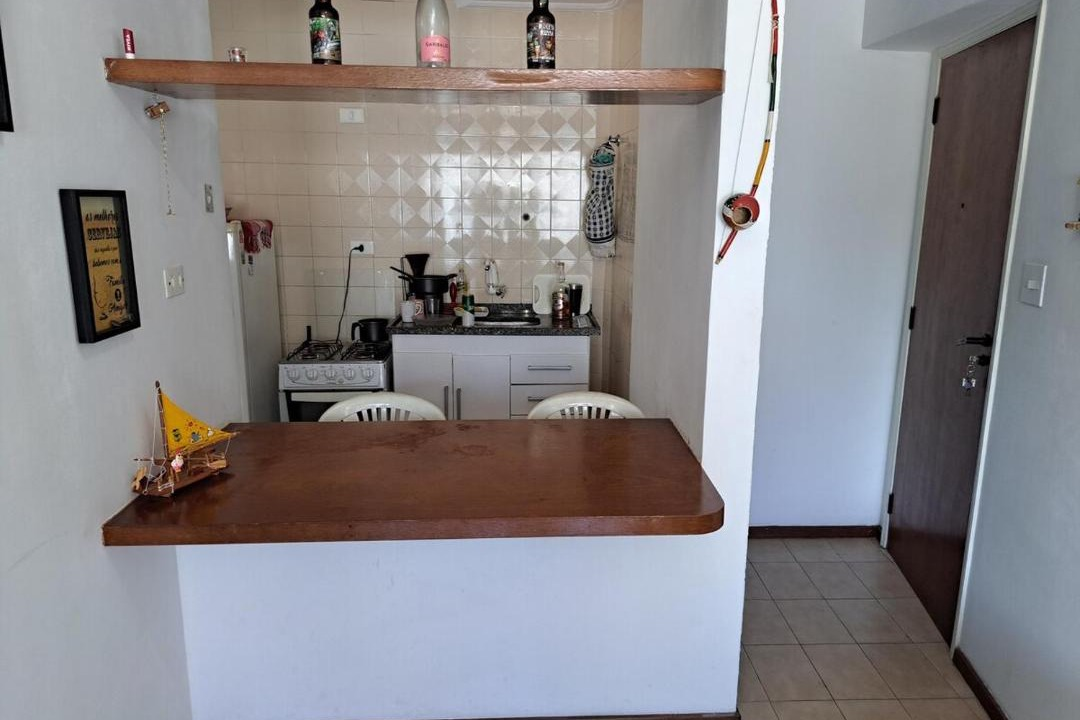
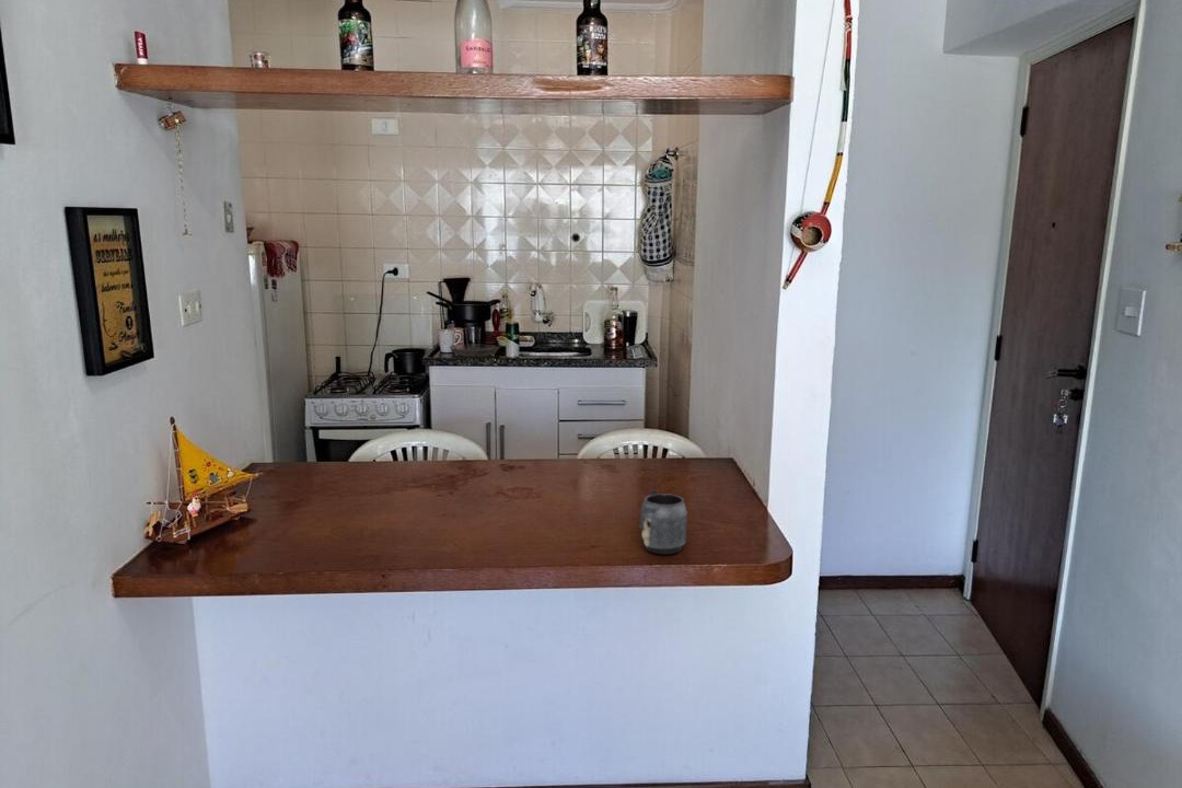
+ mug [638,488,688,555]
